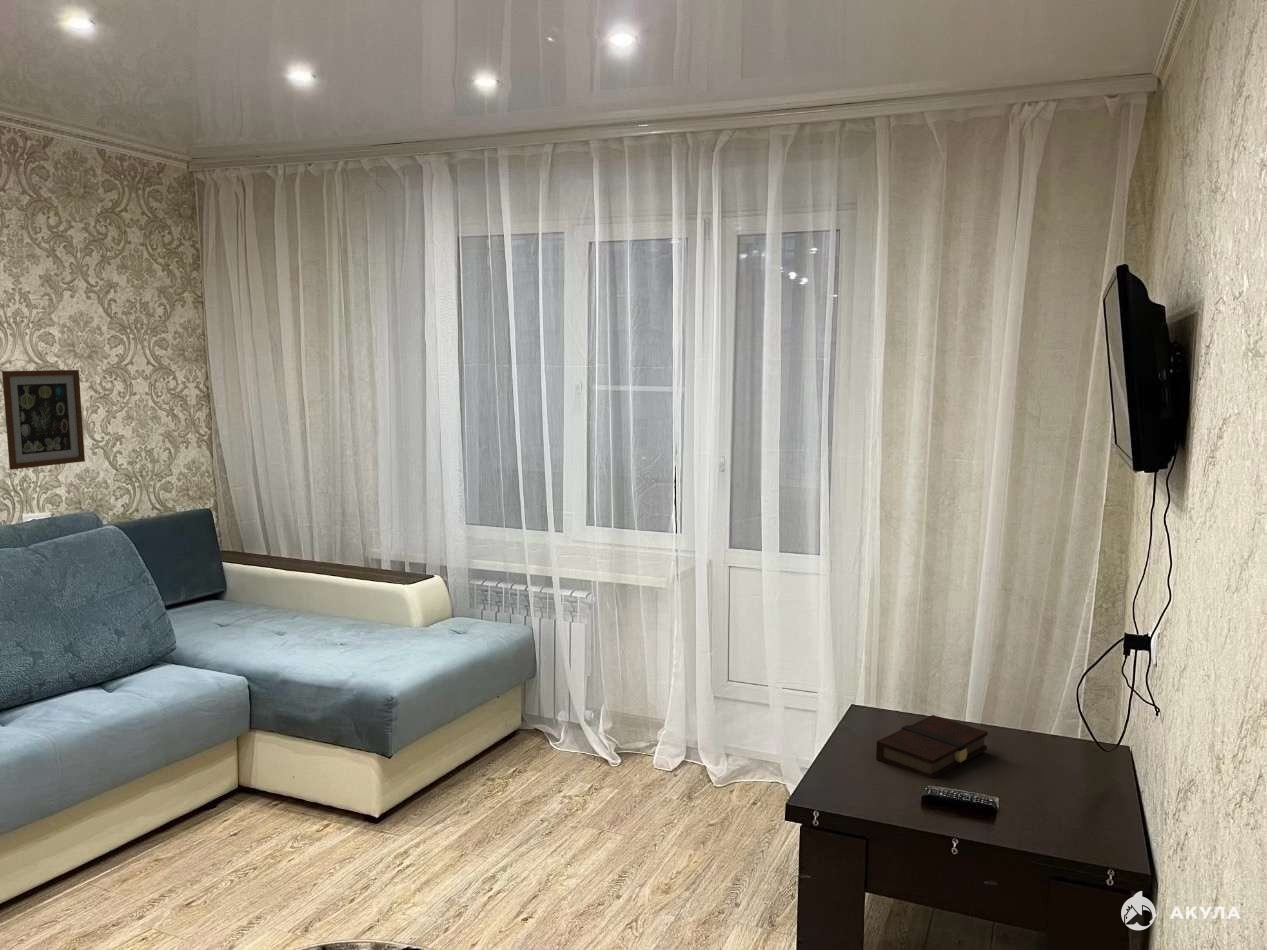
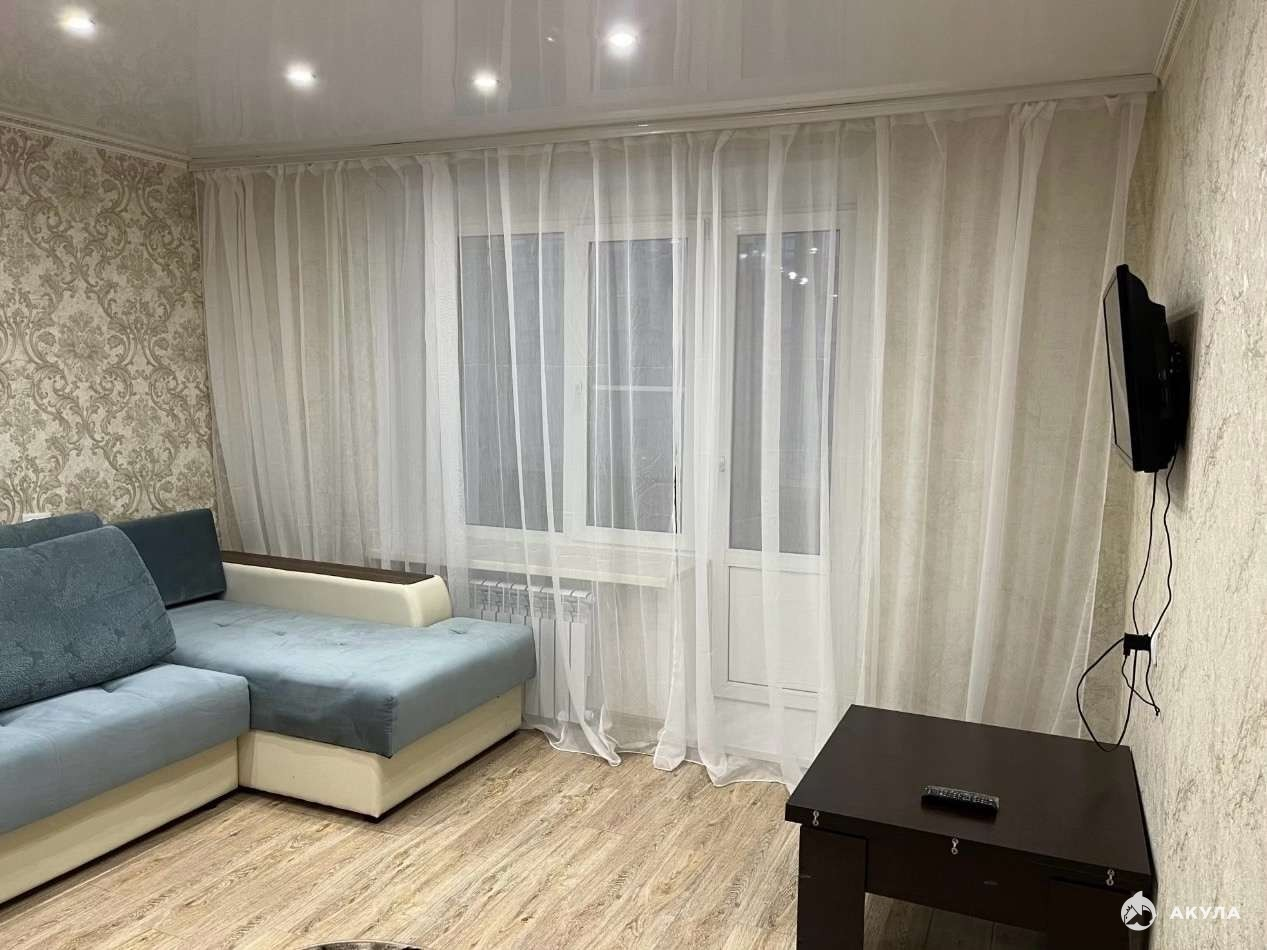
- book [875,714,989,780]
- wall art [1,369,86,471]
